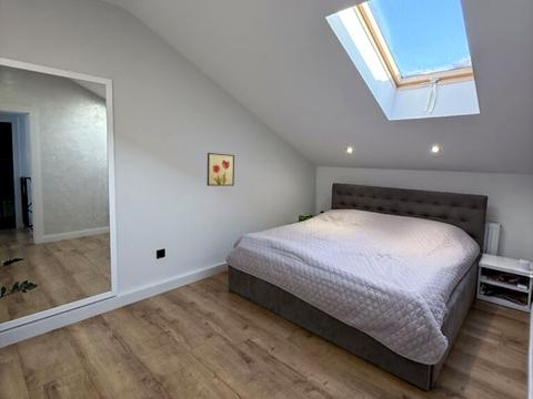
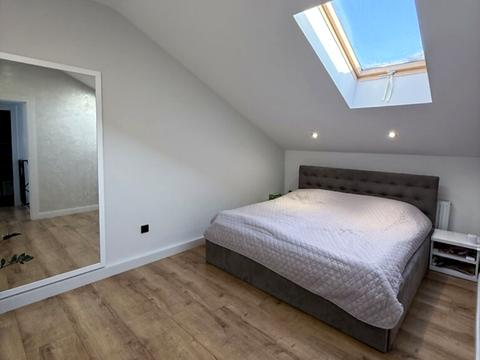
- wall art [207,152,235,187]
